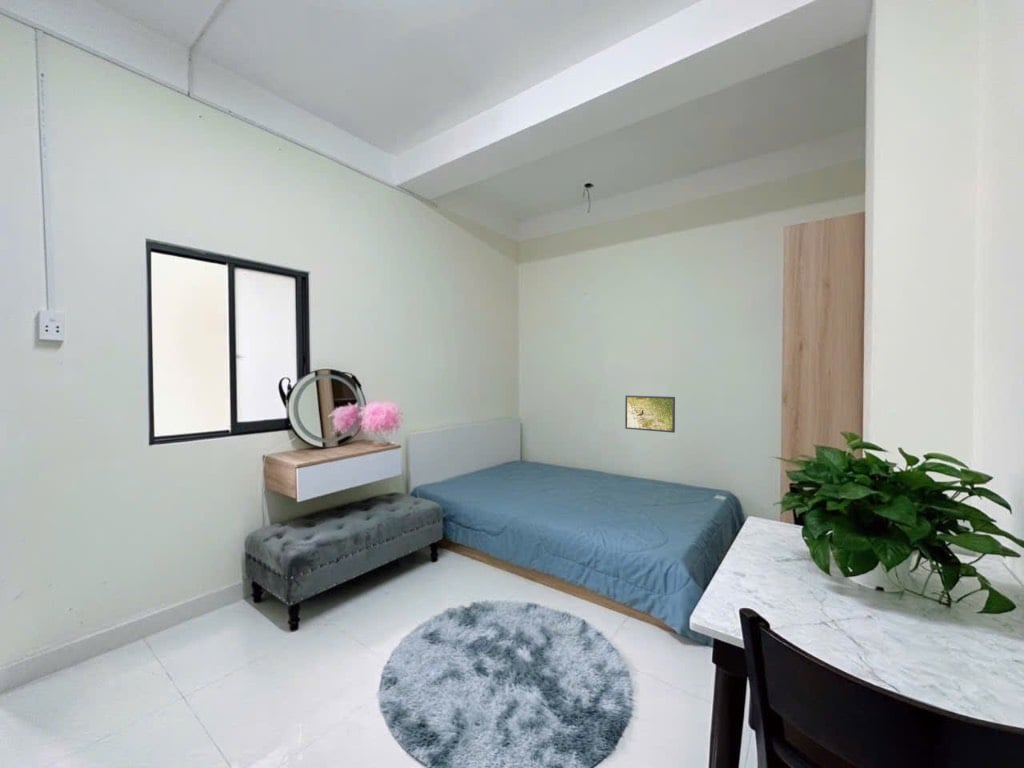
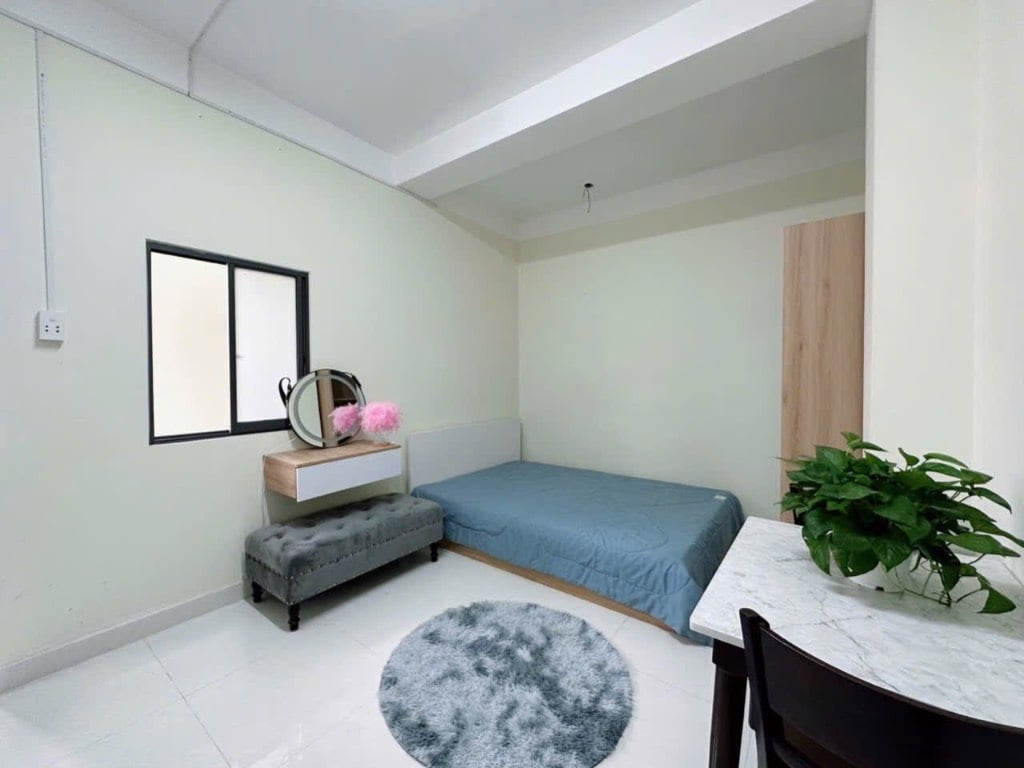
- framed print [624,394,676,434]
